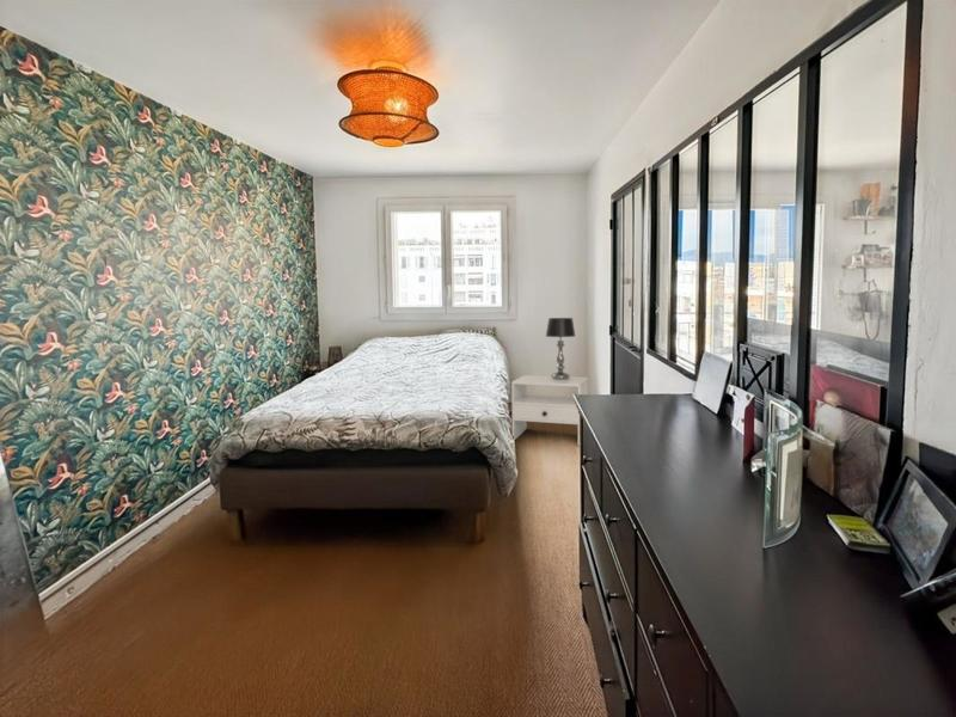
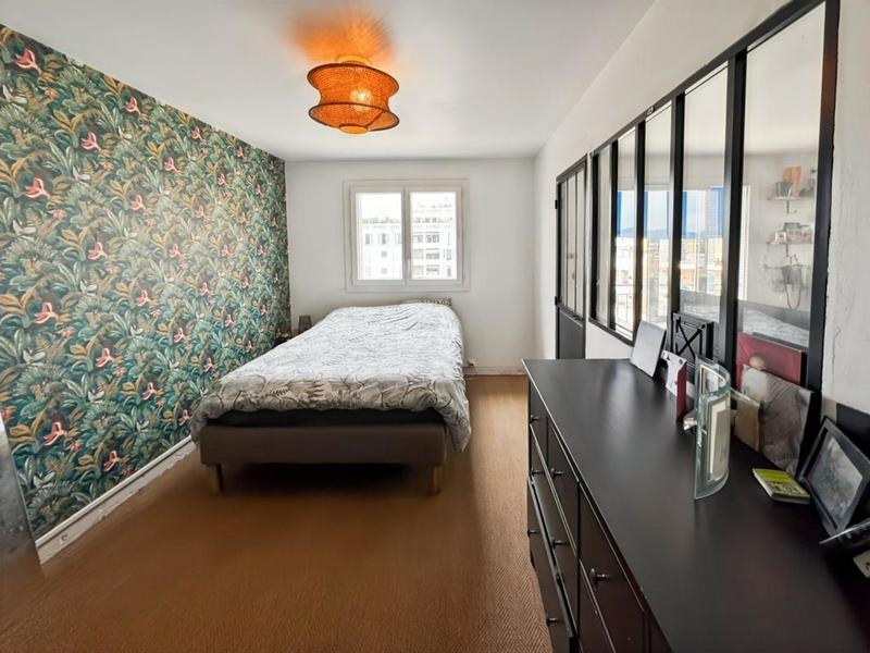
- table lamp [545,317,576,380]
- nightstand [510,374,589,447]
